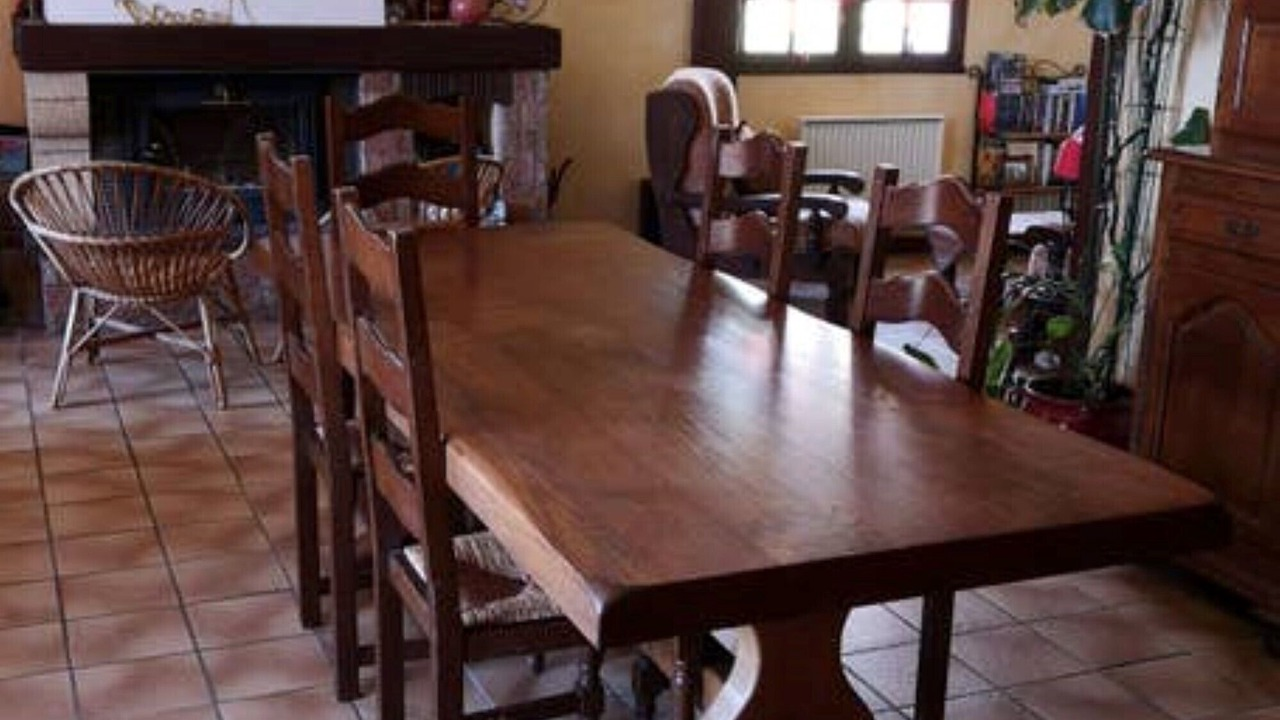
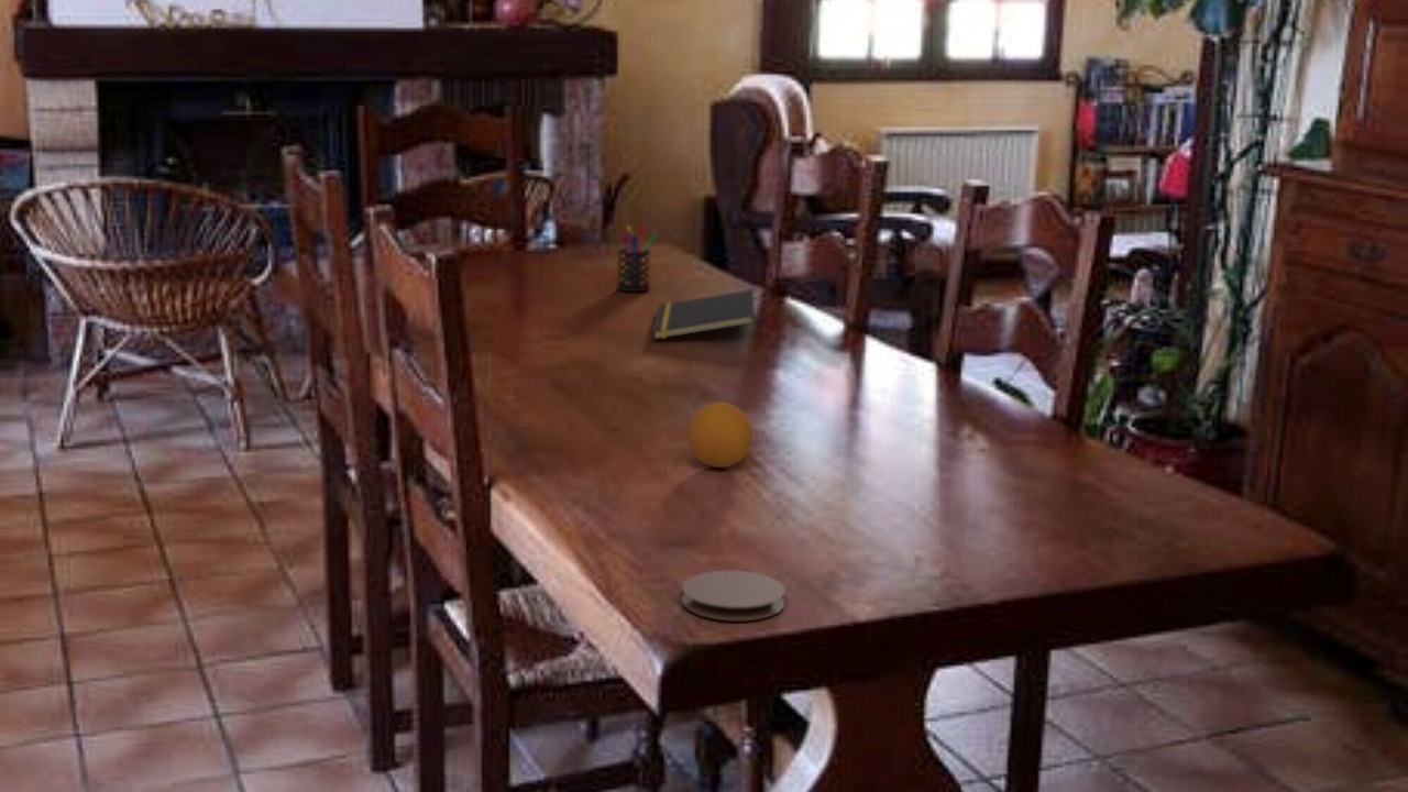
+ notepad [651,288,757,340]
+ pen holder [616,222,659,293]
+ coaster [681,570,787,622]
+ fruit [686,400,754,469]
